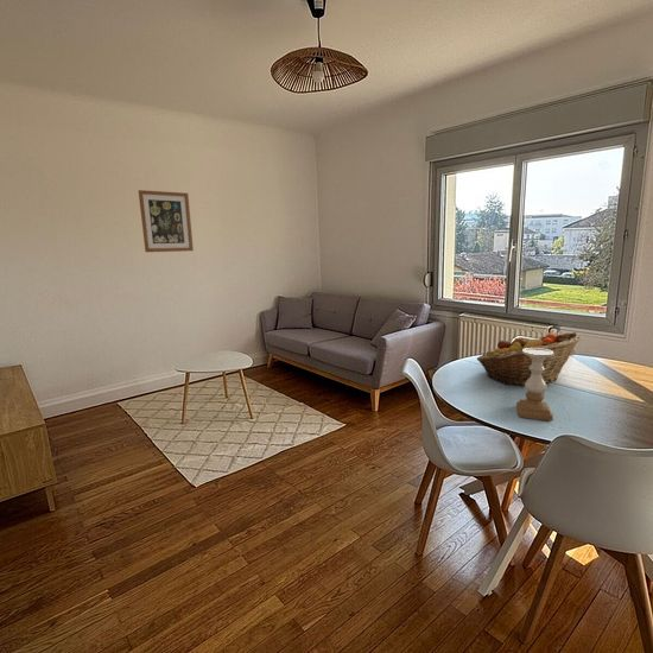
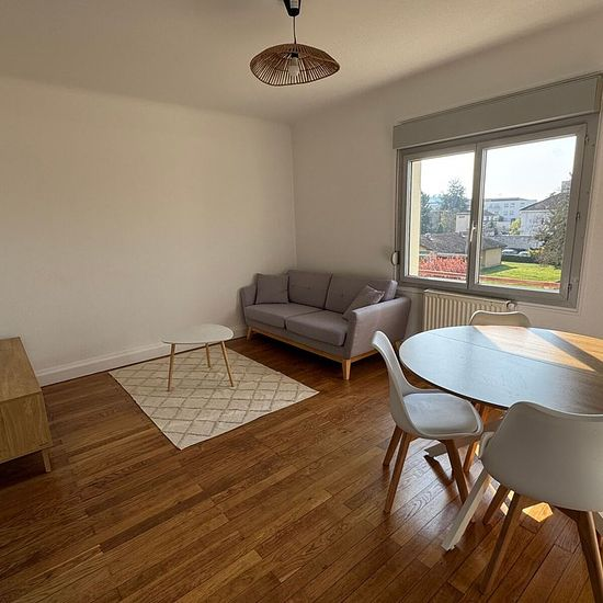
- wall art [138,189,195,253]
- fruit basket [476,331,583,387]
- candle holder [515,348,554,421]
